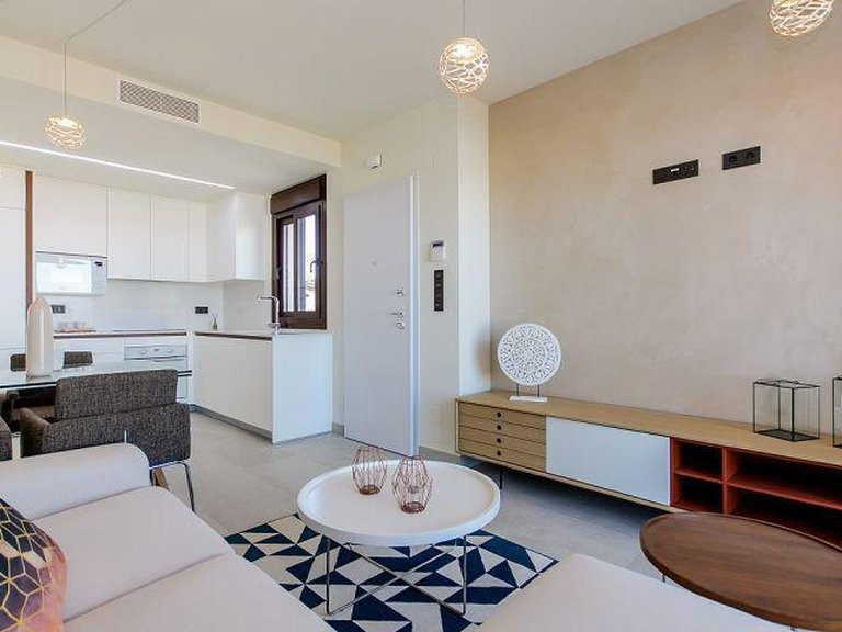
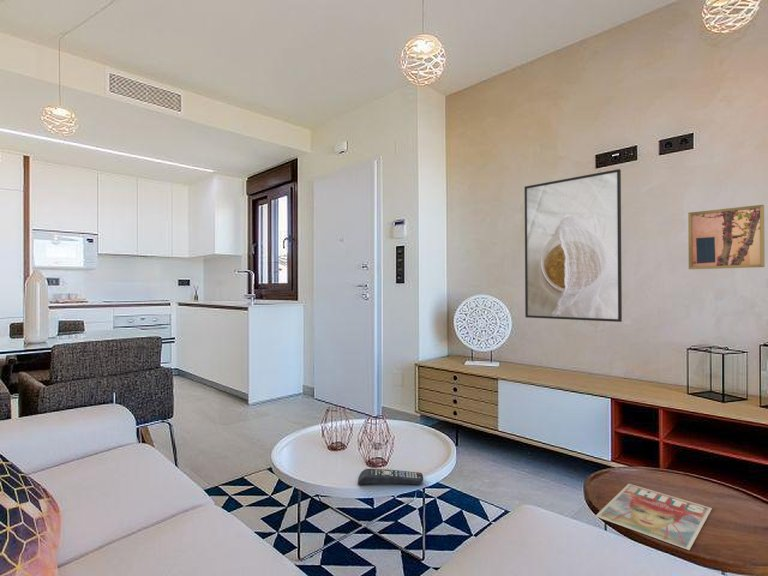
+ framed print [523,168,623,323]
+ wall art [687,204,766,270]
+ remote control [357,468,424,486]
+ magazine [595,483,713,551]
